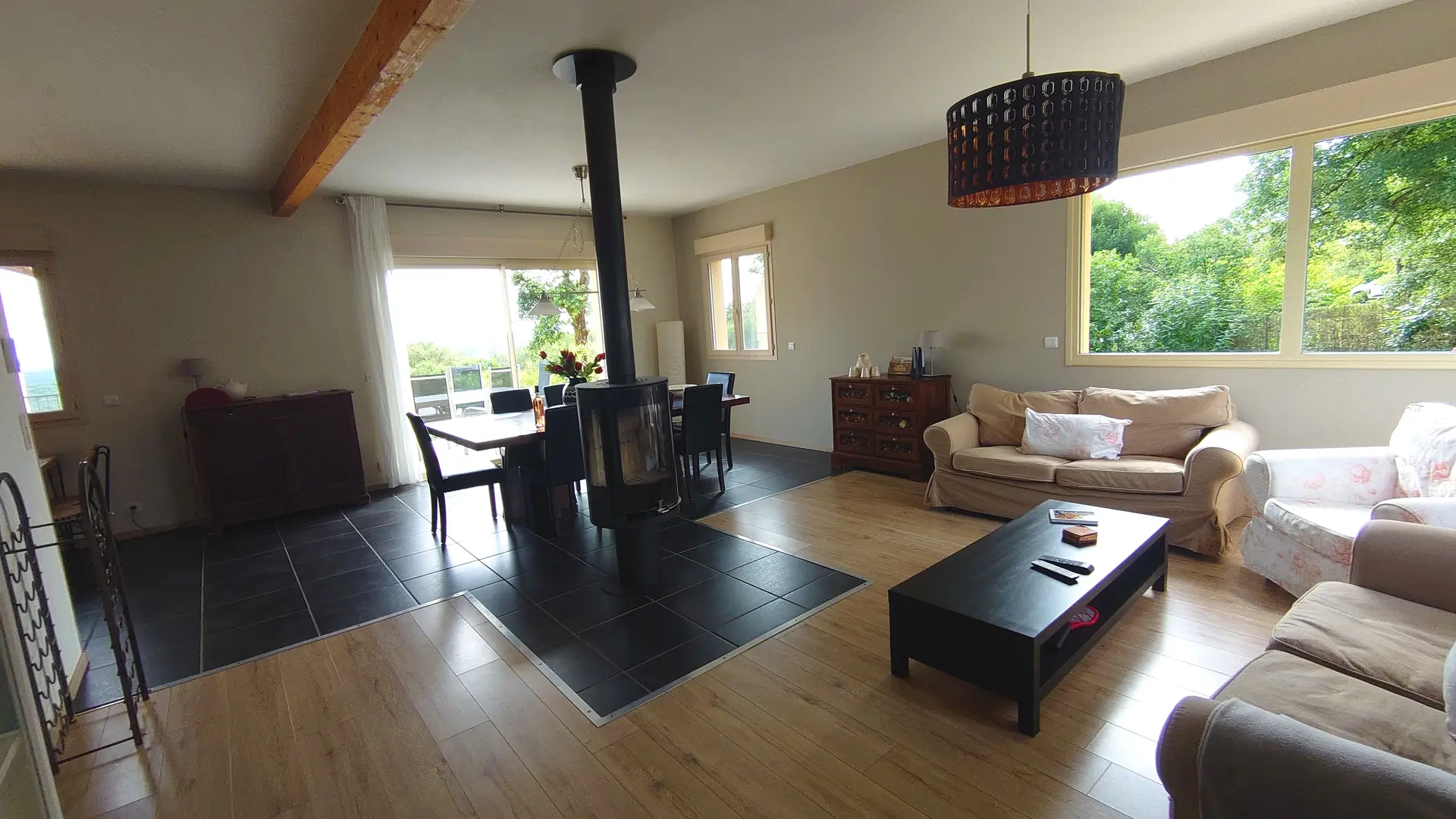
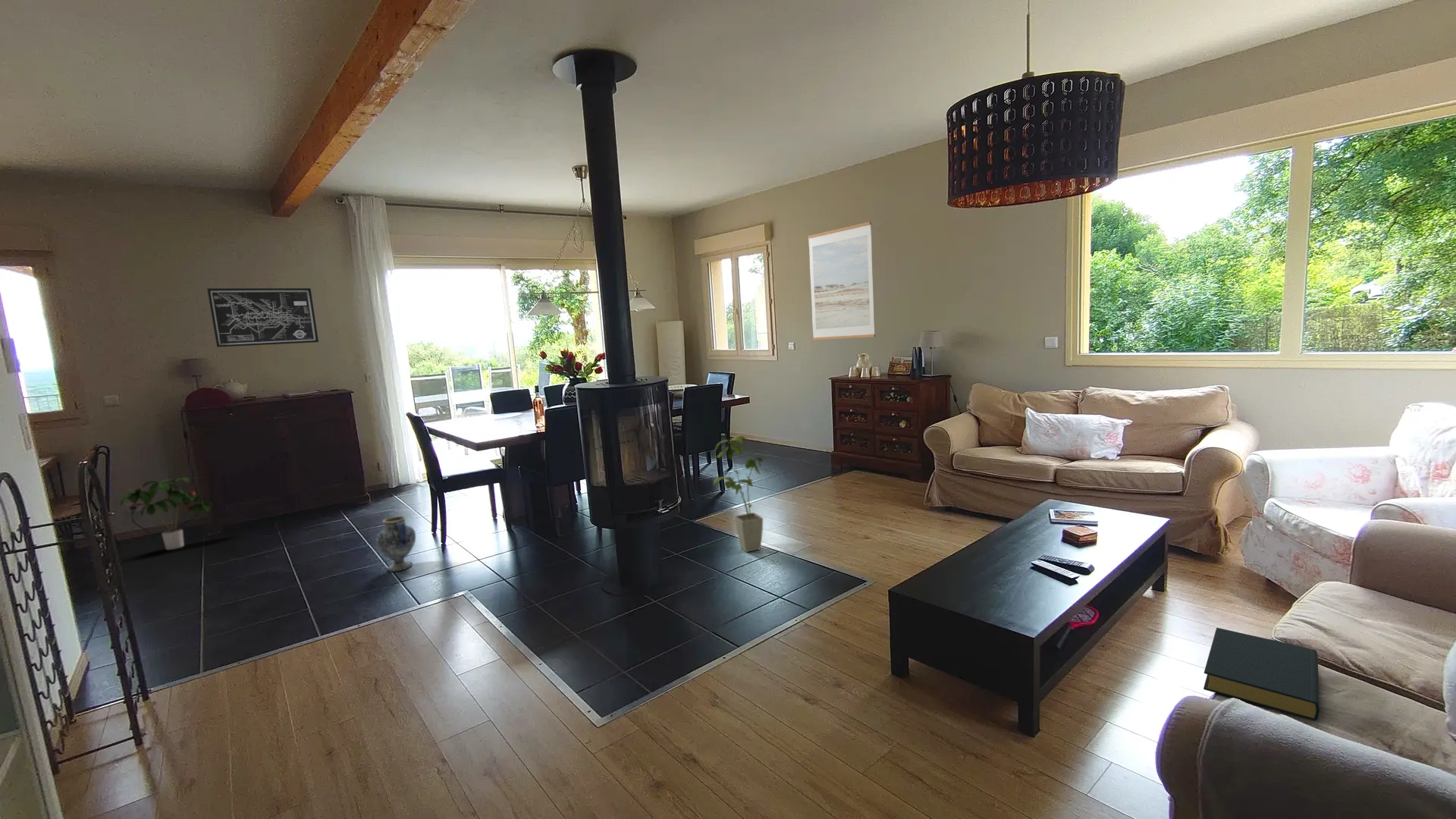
+ house plant [713,435,771,553]
+ ceramic jug [375,516,416,573]
+ wall art [807,221,876,340]
+ wall art [206,287,319,348]
+ hardback book [1203,627,1320,721]
+ potted plant [120,477,214,551]
